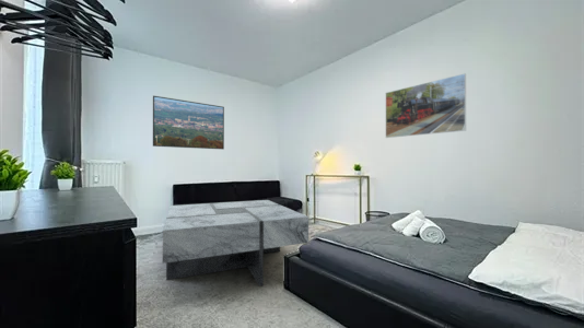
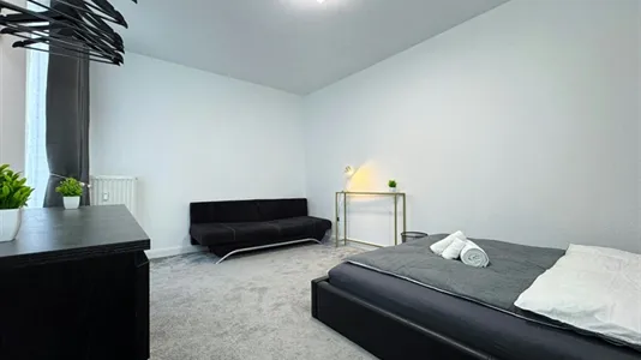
- coffee table [162,199,309,288]
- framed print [152,95,225,151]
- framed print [385,72,467,139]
